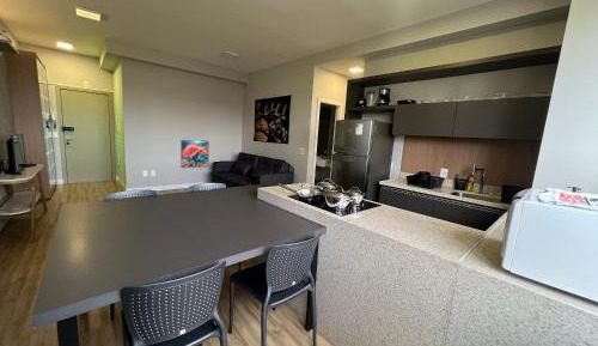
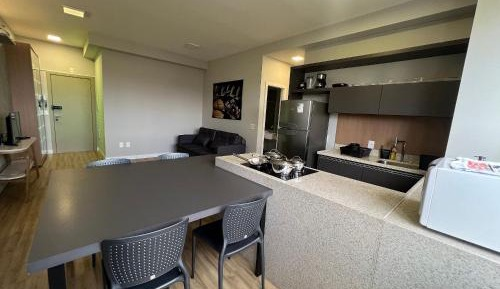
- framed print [179,139,210,169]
